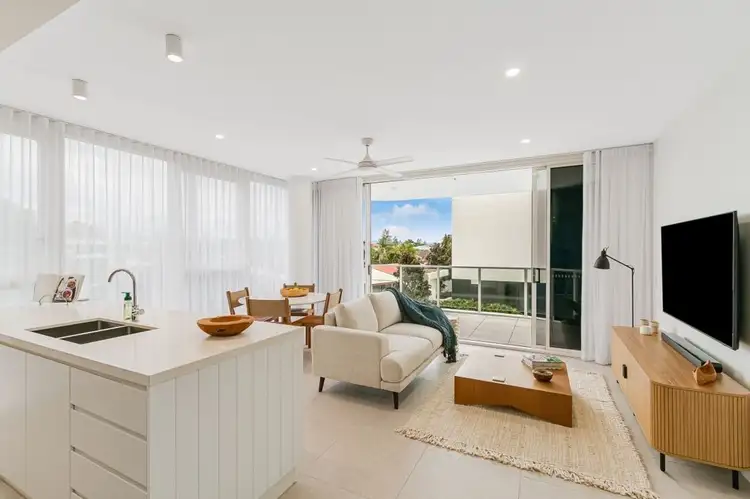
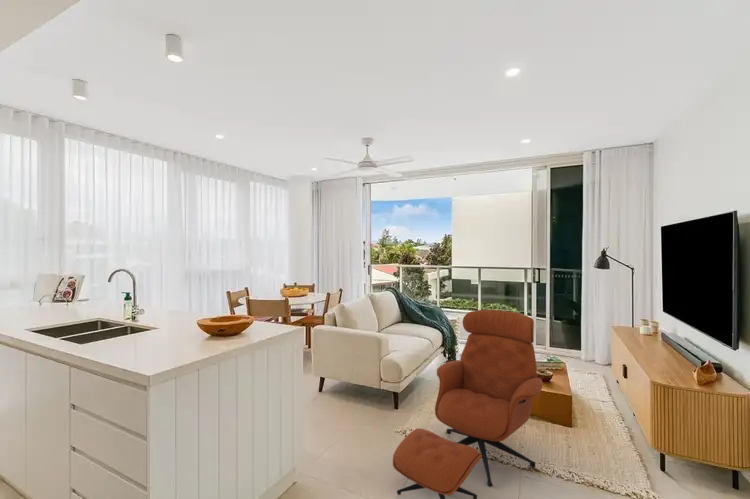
+ lounge chair [392,309,544,499]
